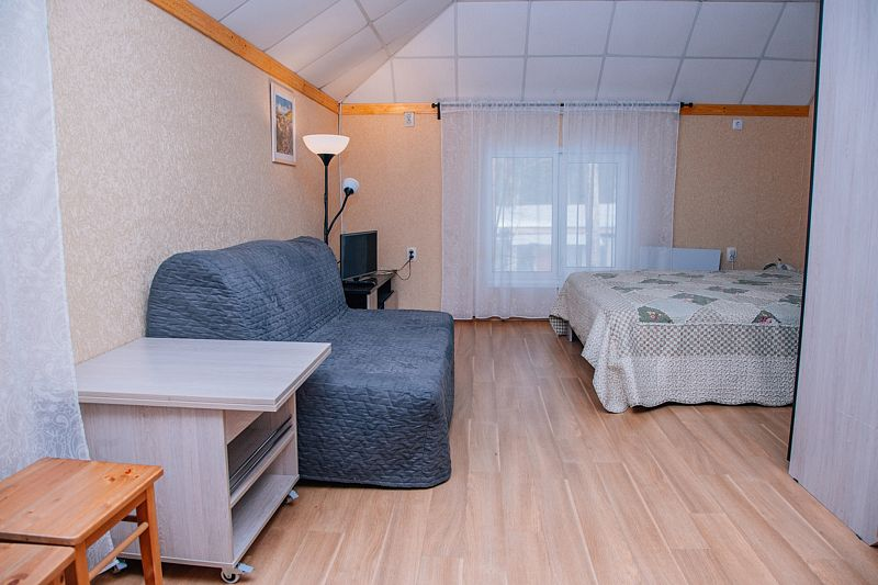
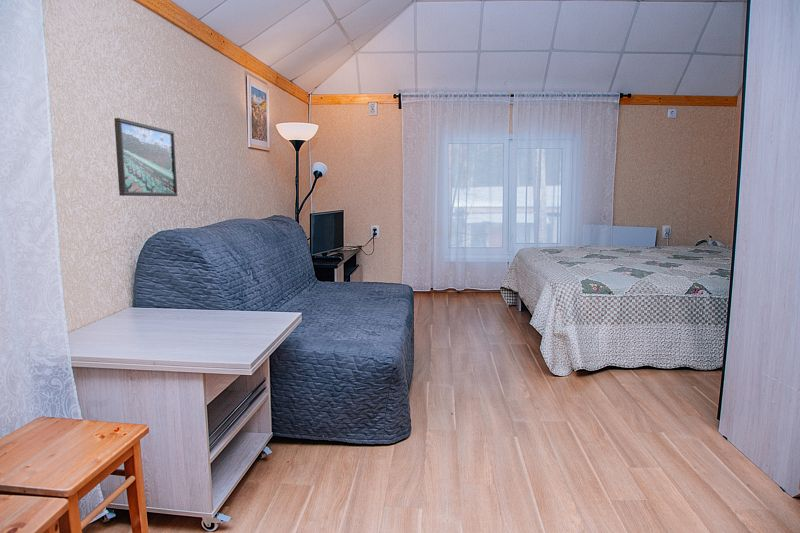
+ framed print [113,117,178,197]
